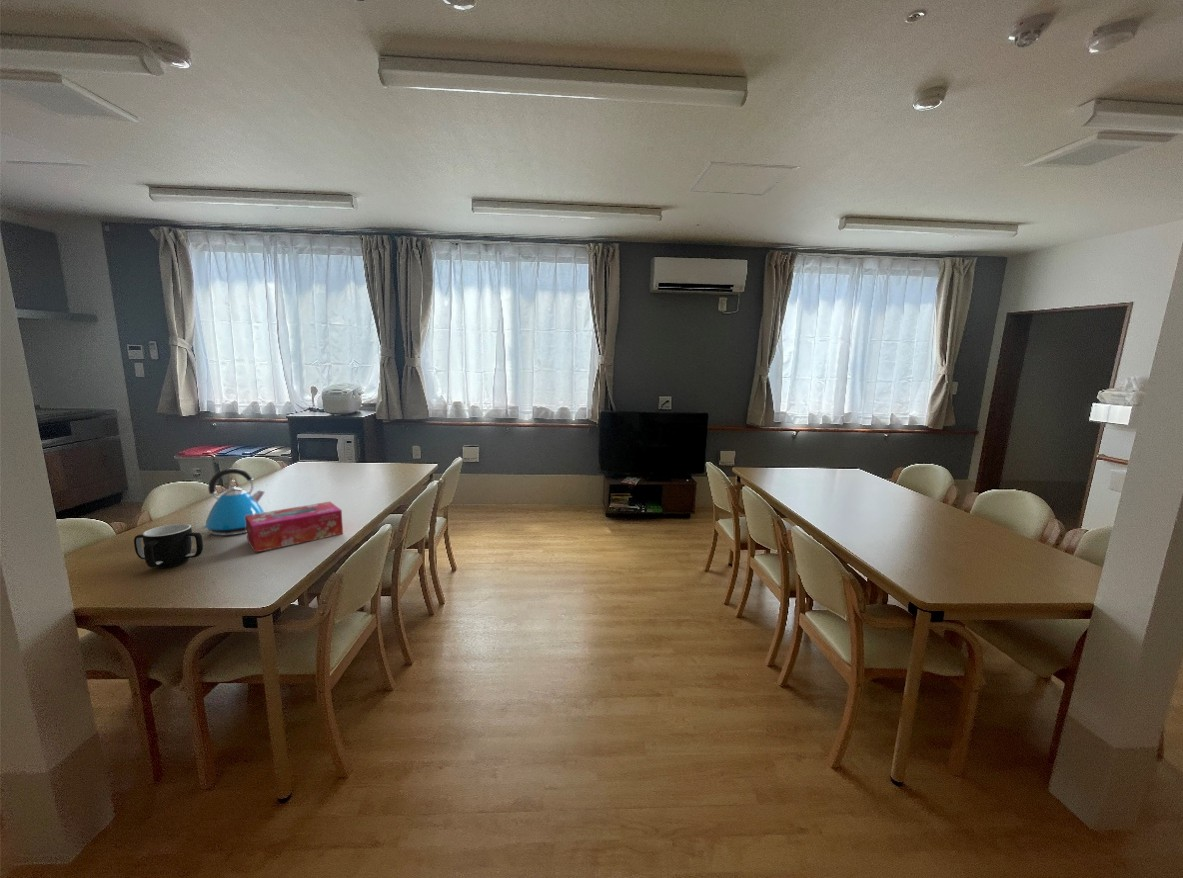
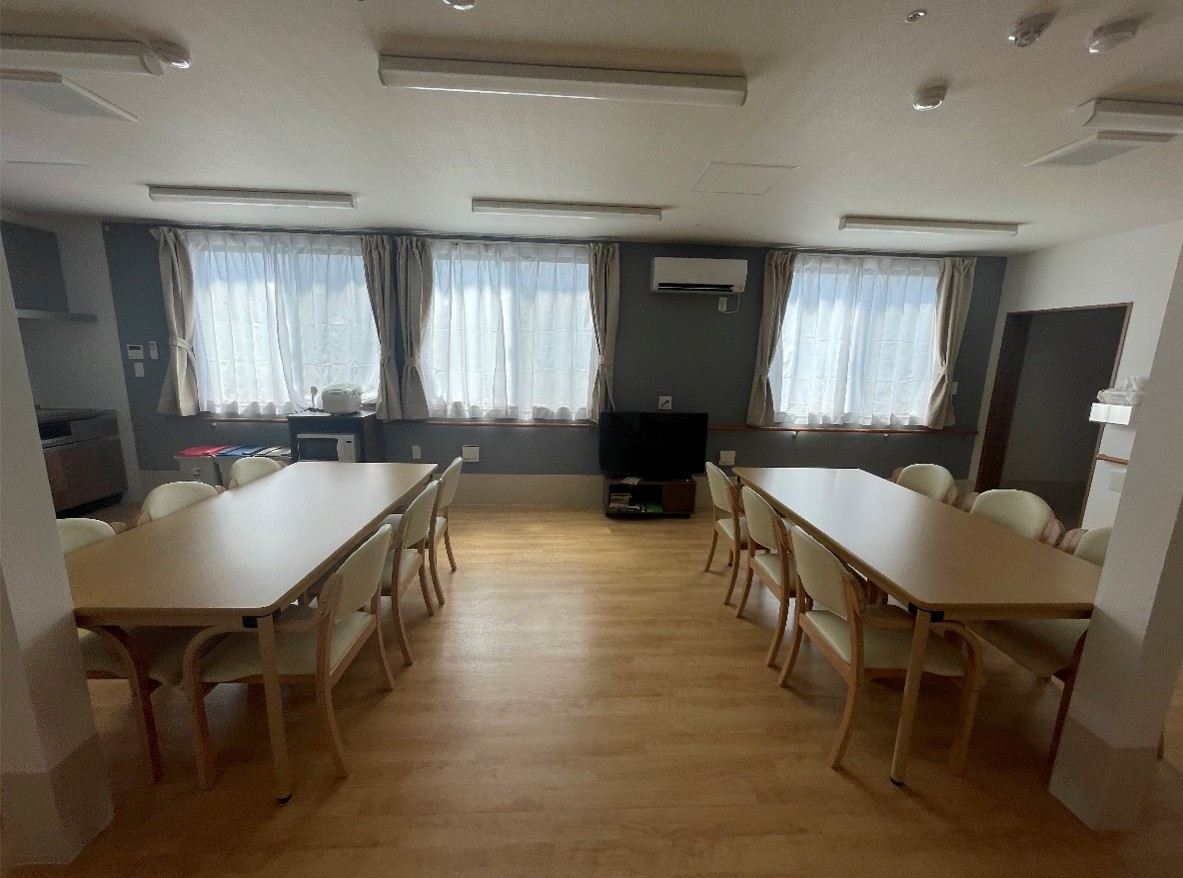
- tissue box [245,501,344,554]
- kettle [199,467,266,536]
- mug [133,523,204,569]
